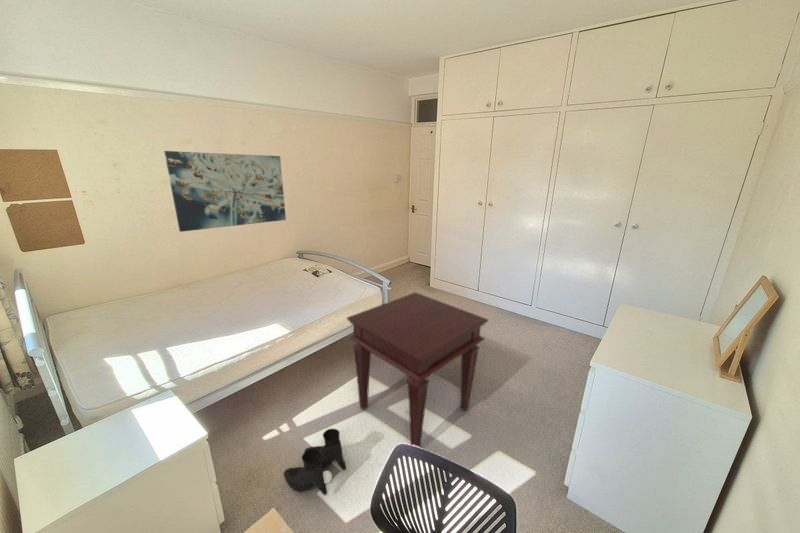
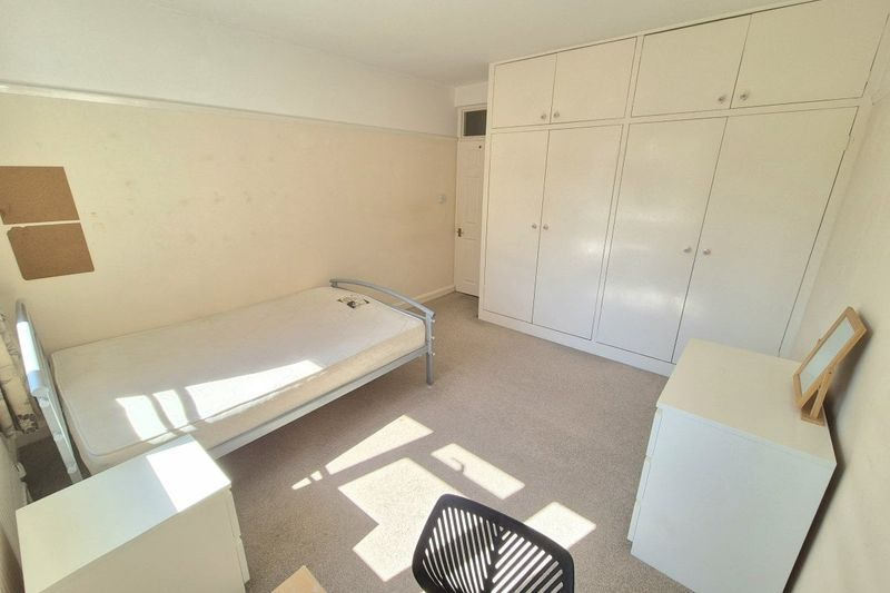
- boots [283,428,347,496]
- wall art [163,150,287,233]
- side table [346,291,489,448]
